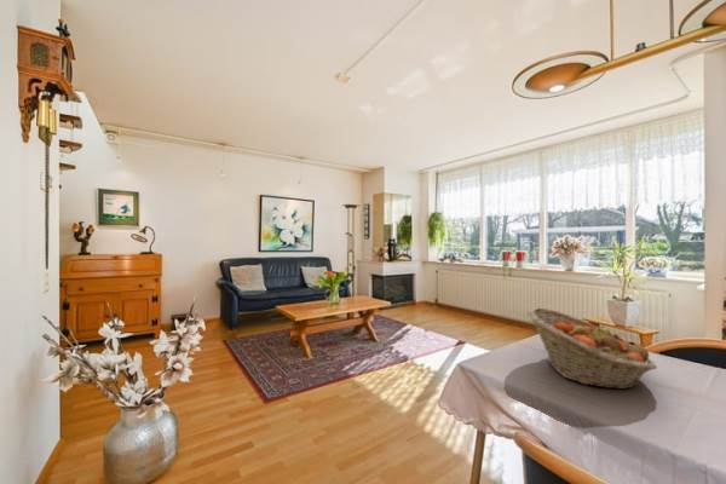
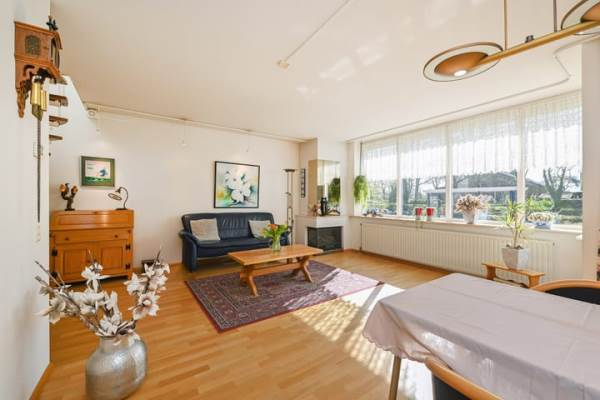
- fruit basket [526,306,658,390]
